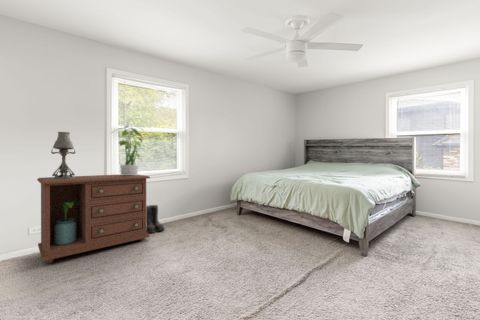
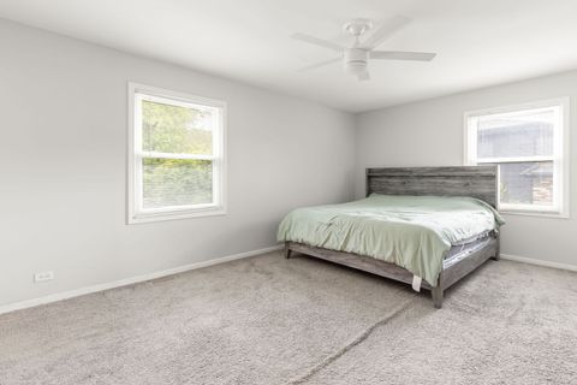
- dresser [36,173,151,264]
- table lamp [50,131,76,179]
- potted plant [110,124,145,175]
- boots [146,204,165,234]
